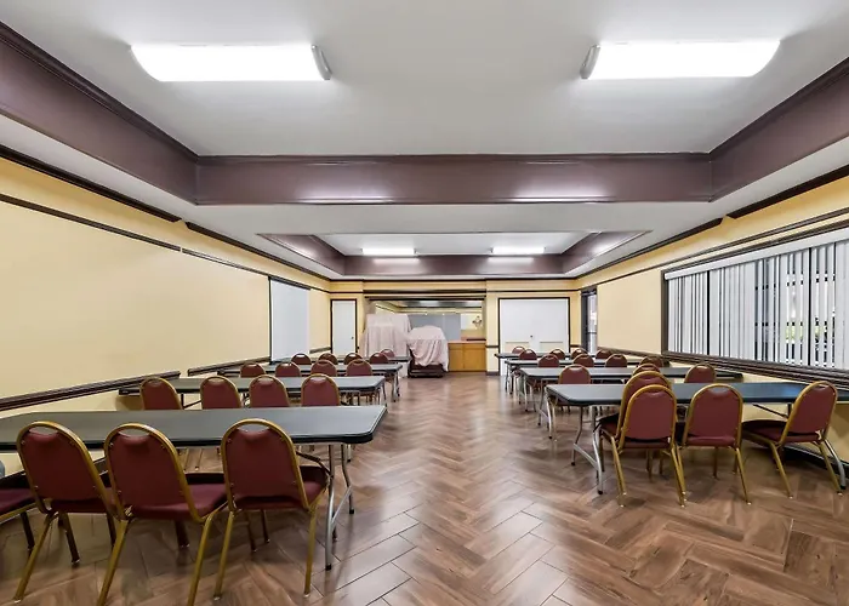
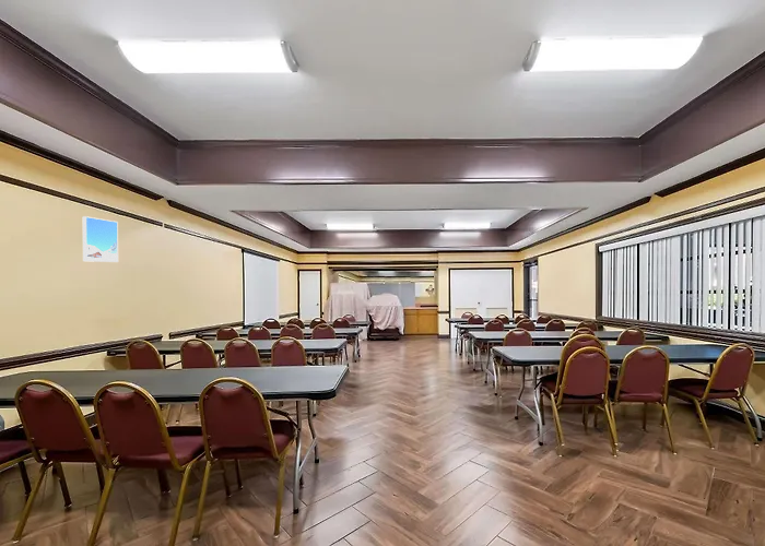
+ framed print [82,215,119,263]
